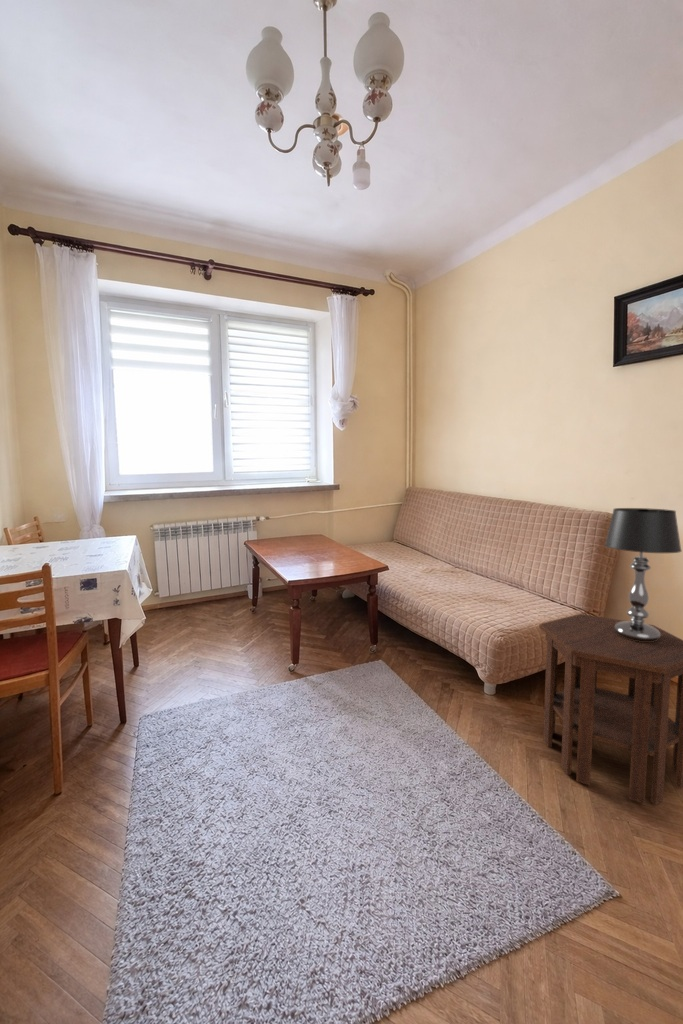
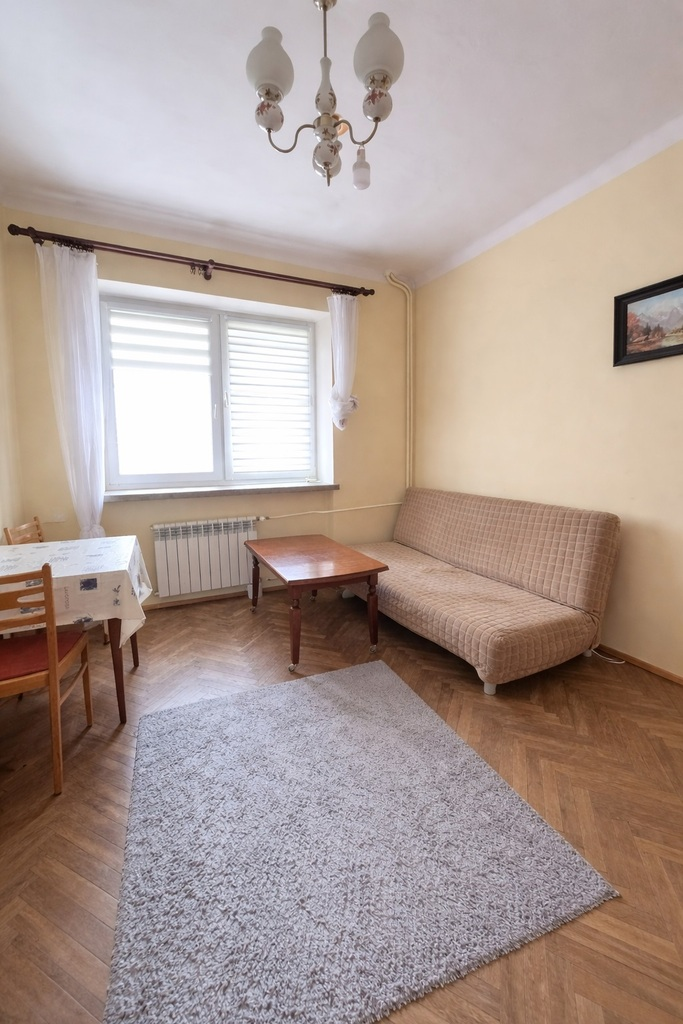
- side table [538,613,683,805]
- table lamp [604,507,683,642]
